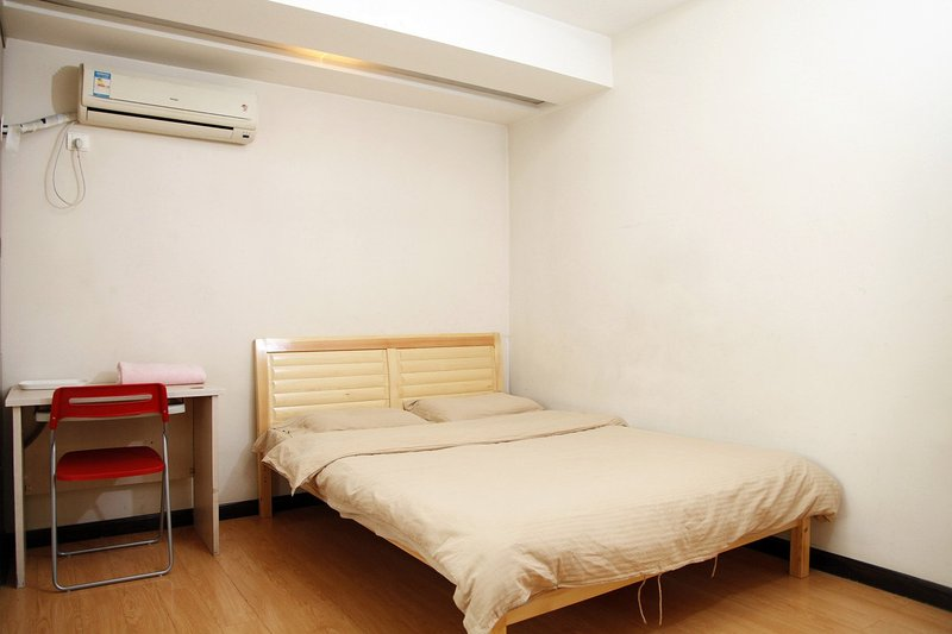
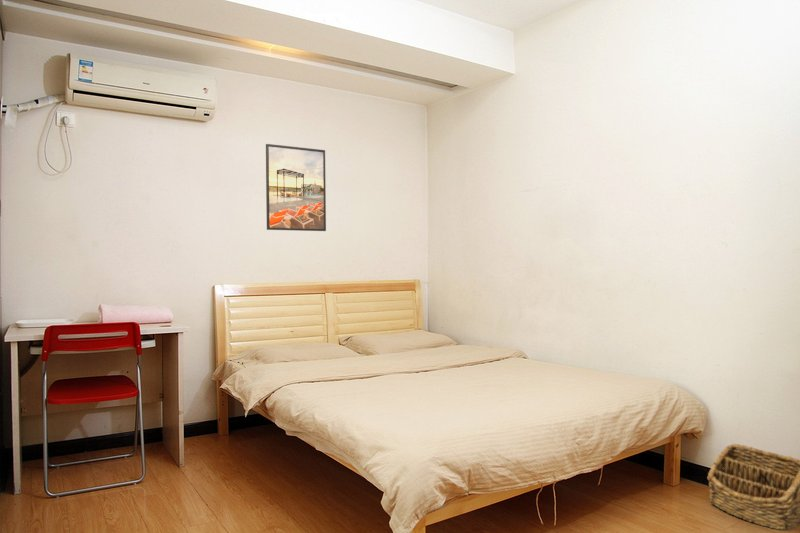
+ basket [706,443,800,531]
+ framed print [265,143,327,232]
